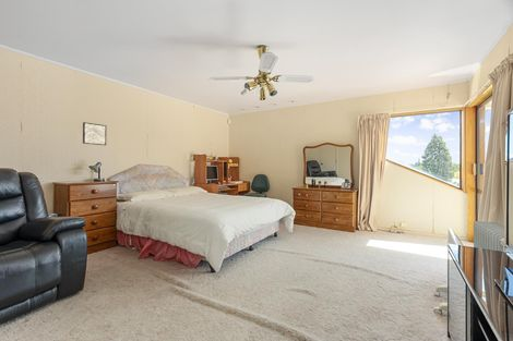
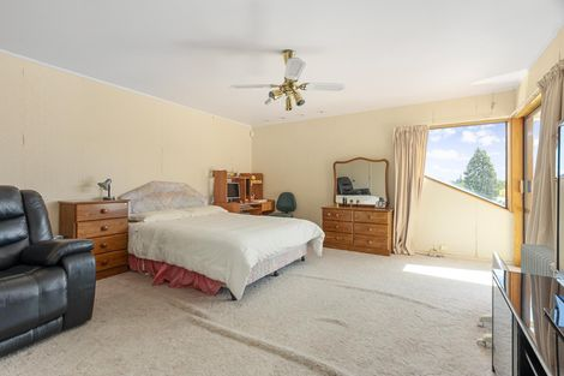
- wall art [82,121,107,146]
